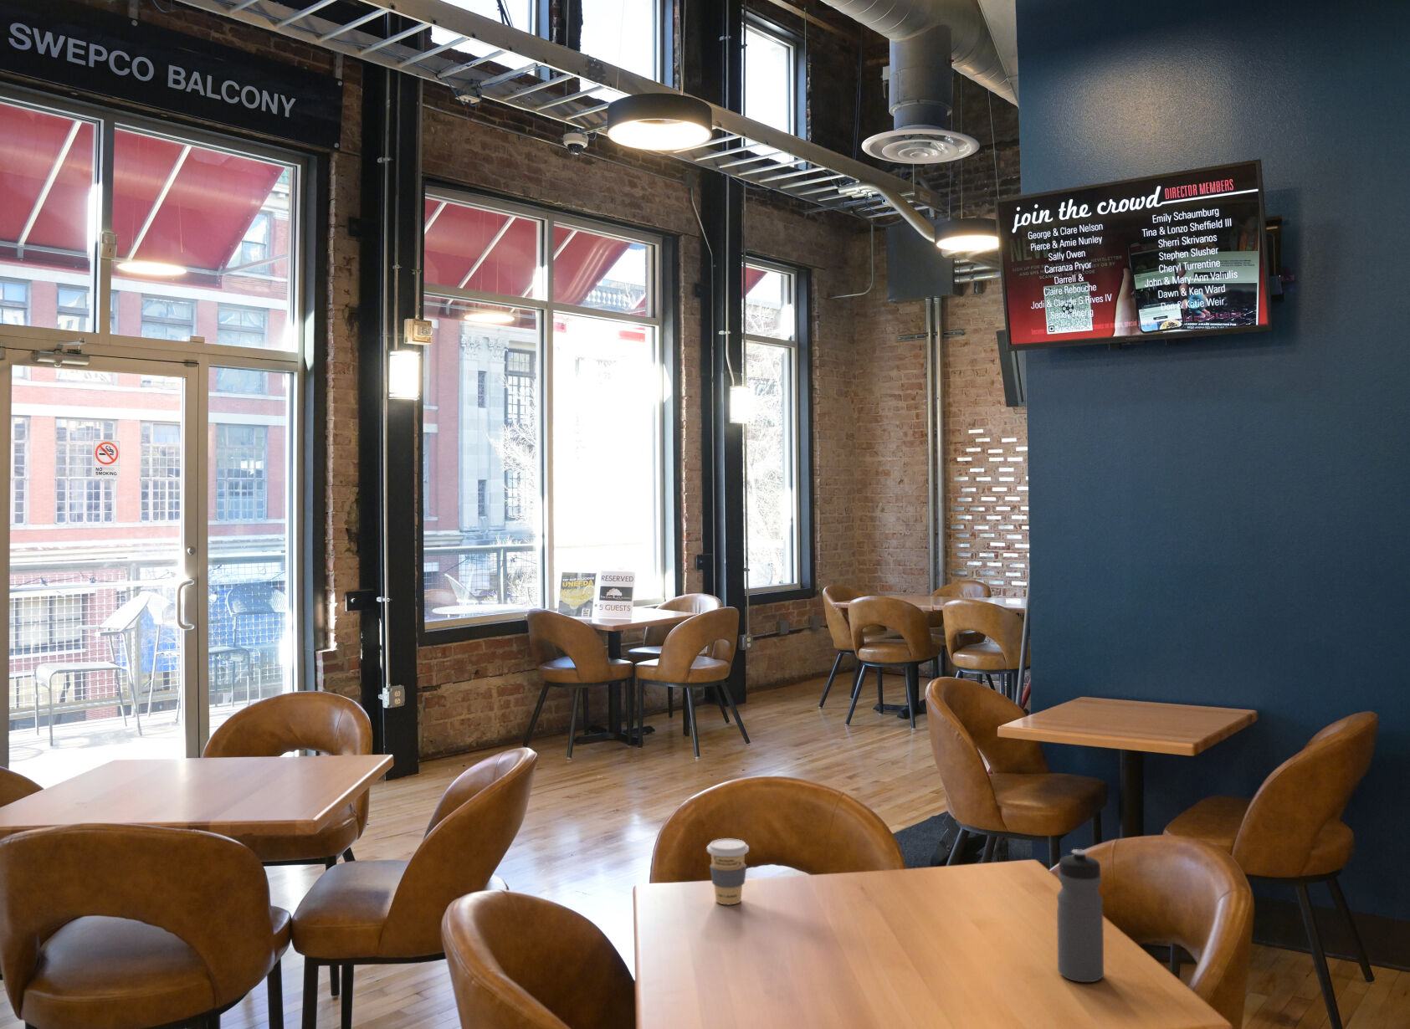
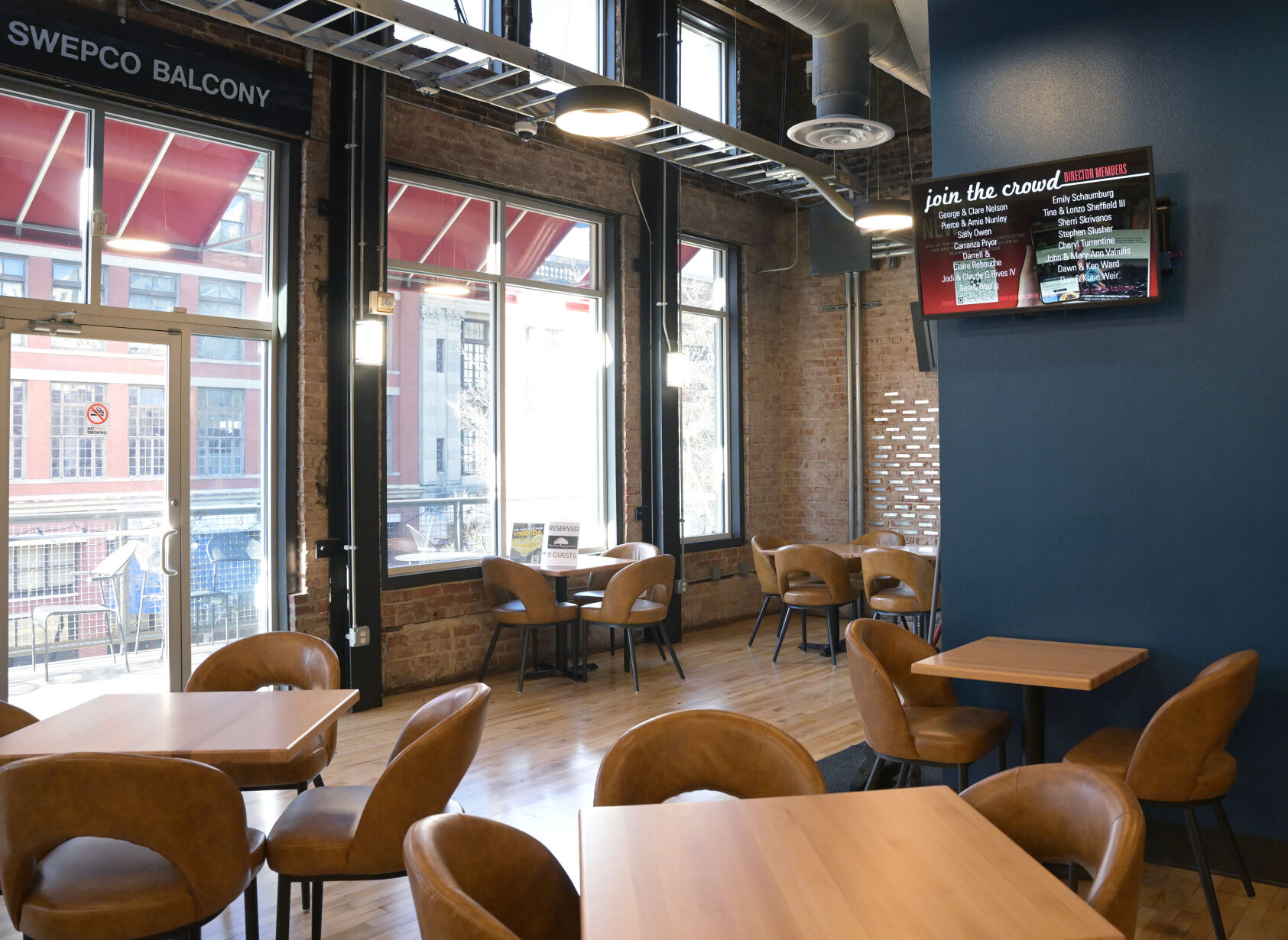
- coffee cup [706,837,750,905]
- water bottle [1056,848,1105,983]
